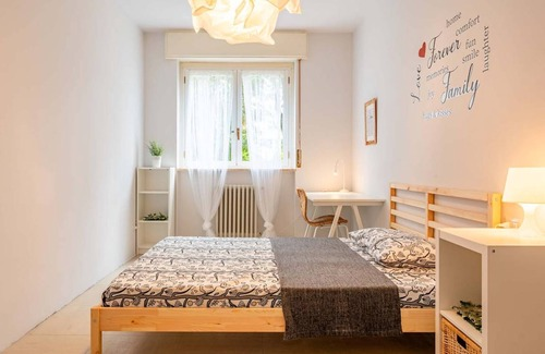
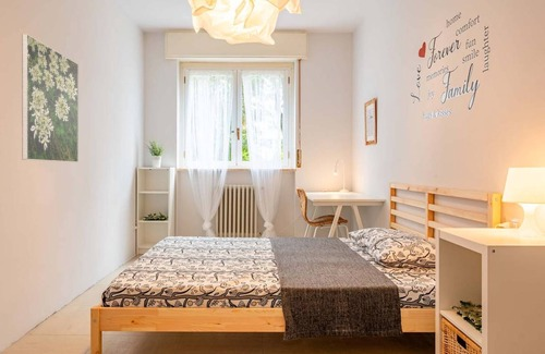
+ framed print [21,33,80,163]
